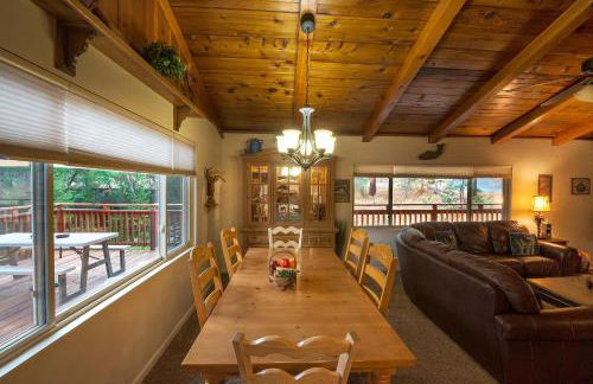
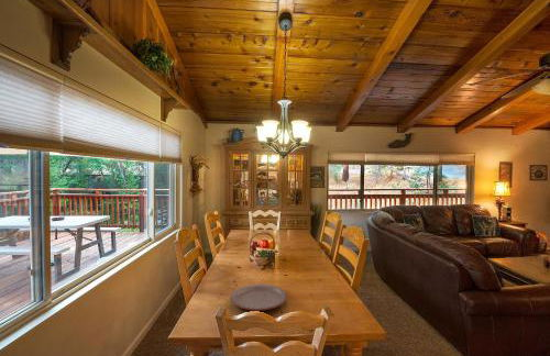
+ plate [229,282,288,312]
